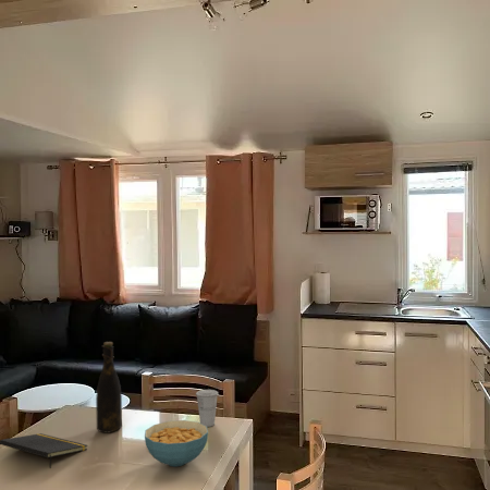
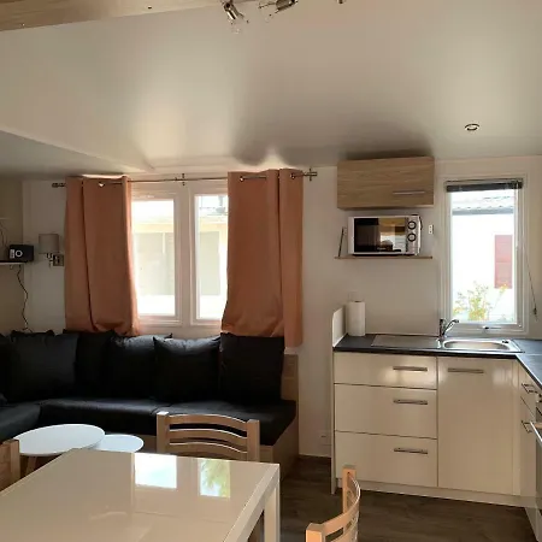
- notepad [0,432,88,469]
- cereal bowl [144,419,209,468]
- bottle [95,341,123,433]
- cup [195,389,219,428]
